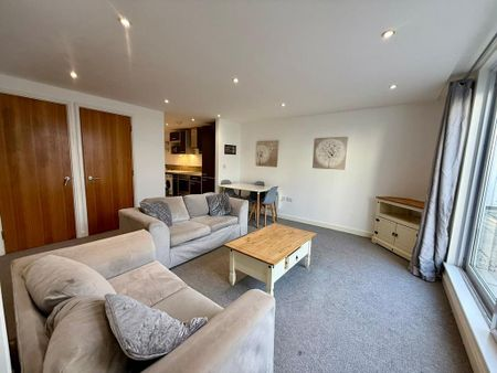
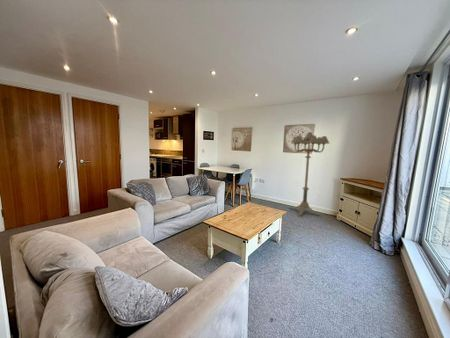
+ floor lamp [287,131,330,217]
